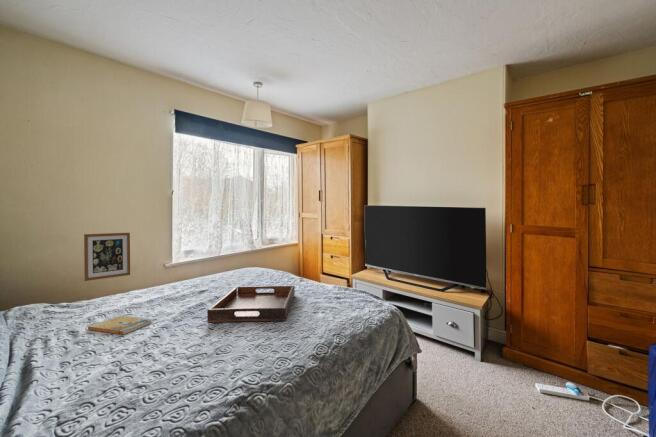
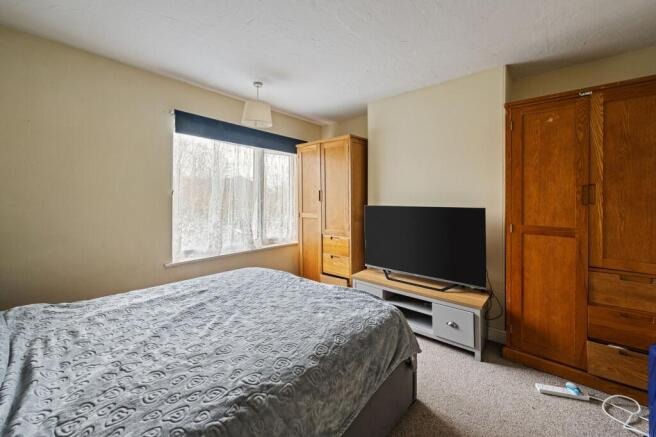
- wall art [83,232,131,282]
- serving tray [206,285,296,324]
- book [87,315,154,336]
